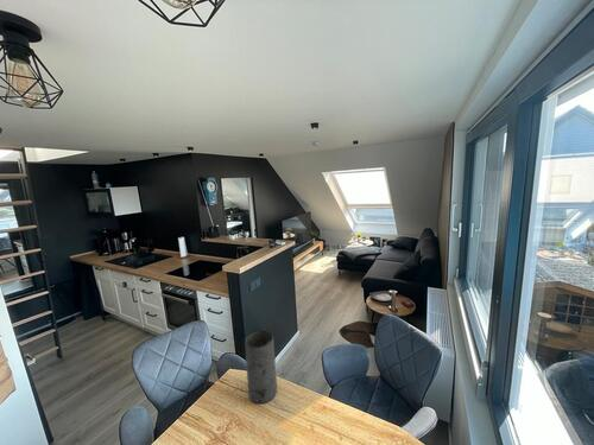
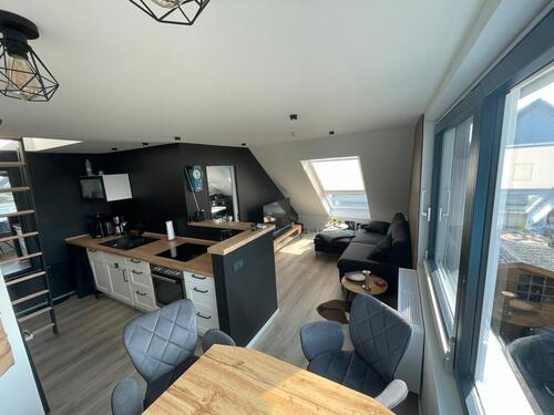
- vase [244,330,278,405]
